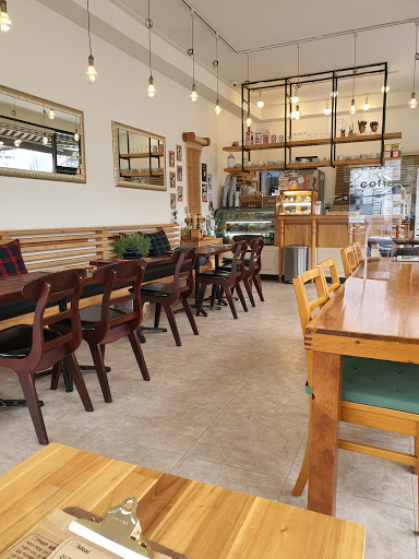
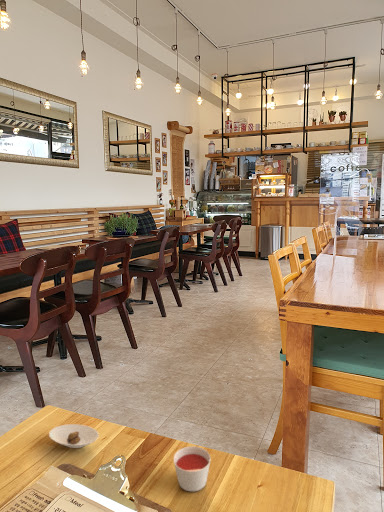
+ candle [173,445,212,492]
+ saucer [48,423,100,449]
